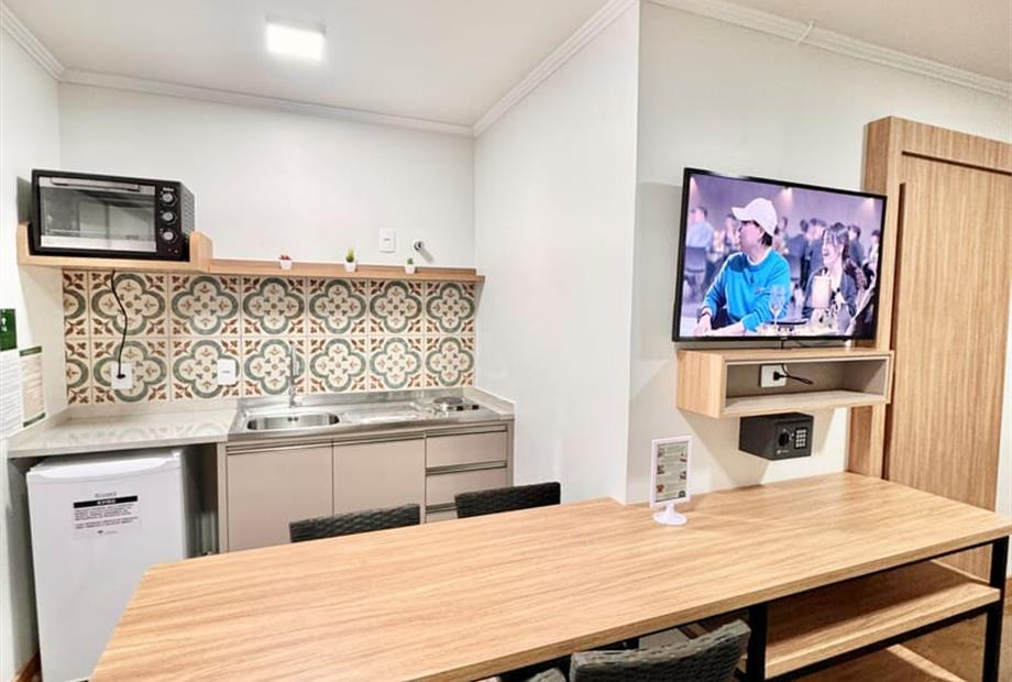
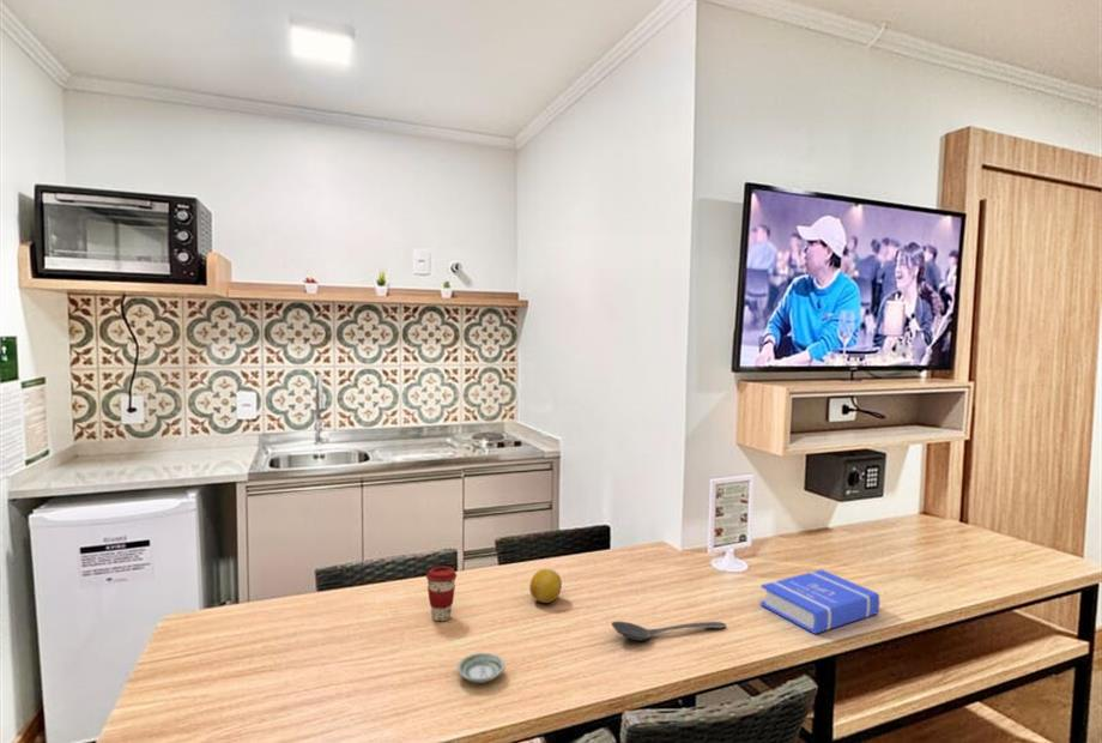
+ book [759,568,880,635]
+ coffee cup [425,566,458,623]
+ saucer [456,652,505,684]
+ stirrer [610,620,727,642]
+ fruit [528,568,563,604]
